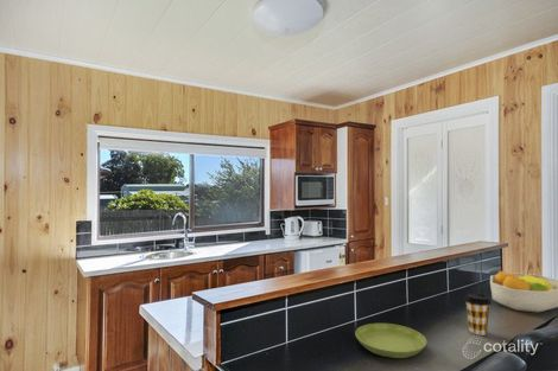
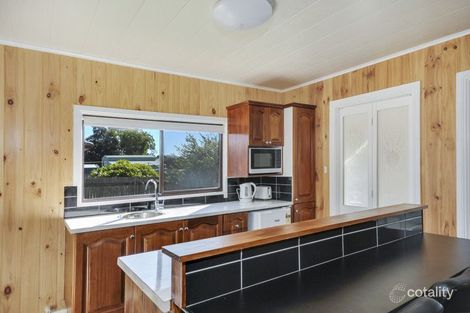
- coffee cup [463,293,493,337]
- fruit bowl [489,270,558,314]
- saucer [354,322,427,359]
